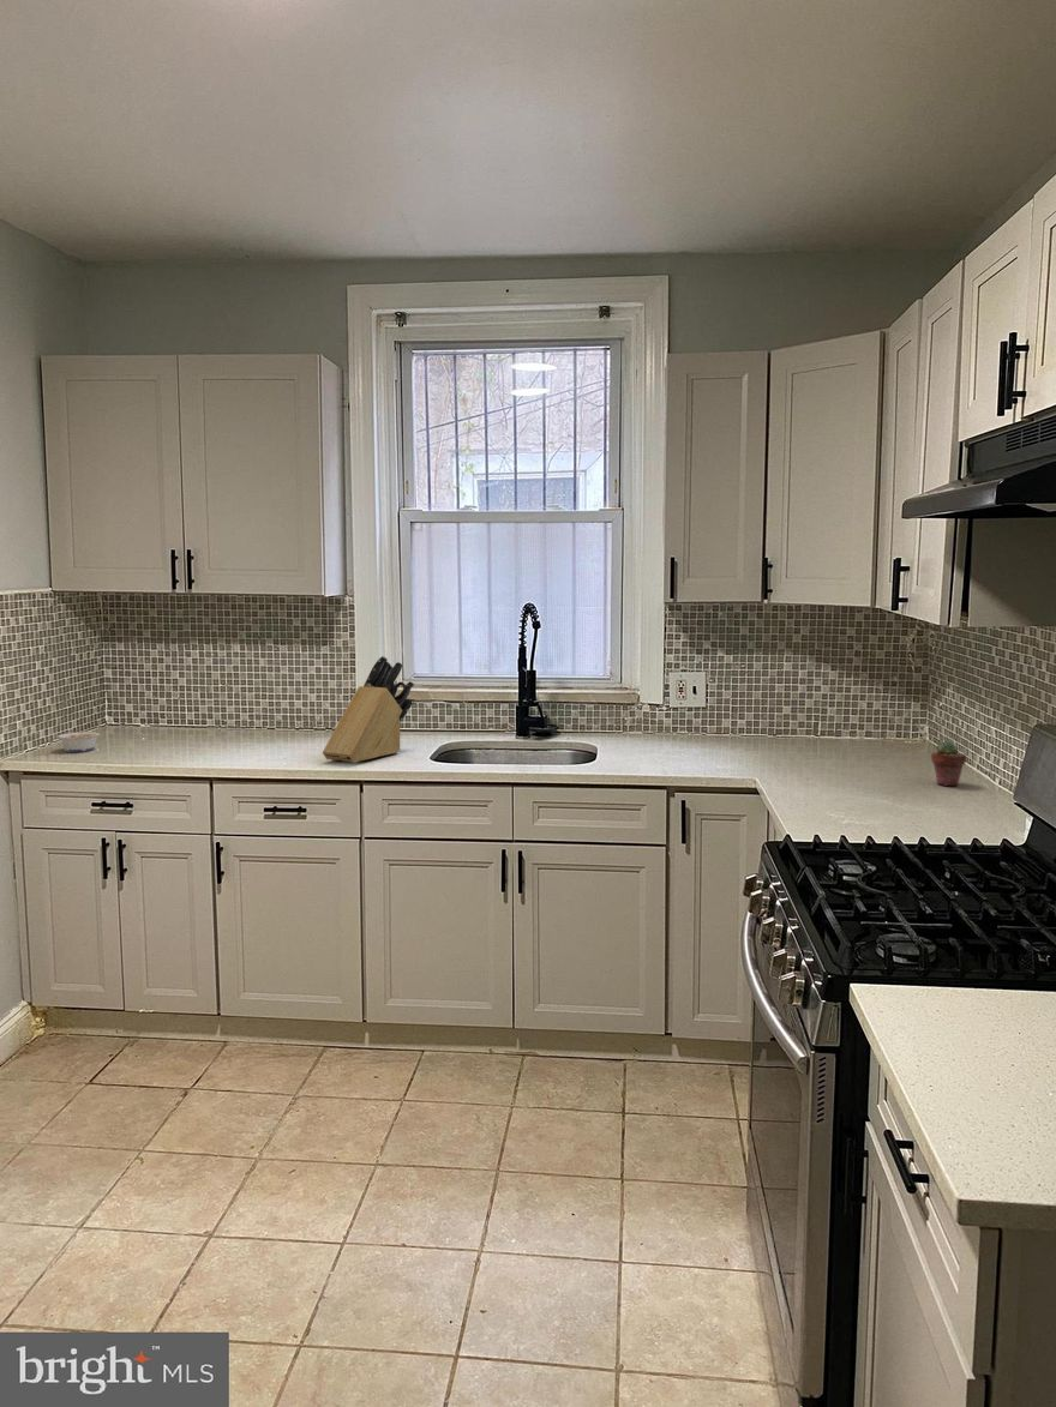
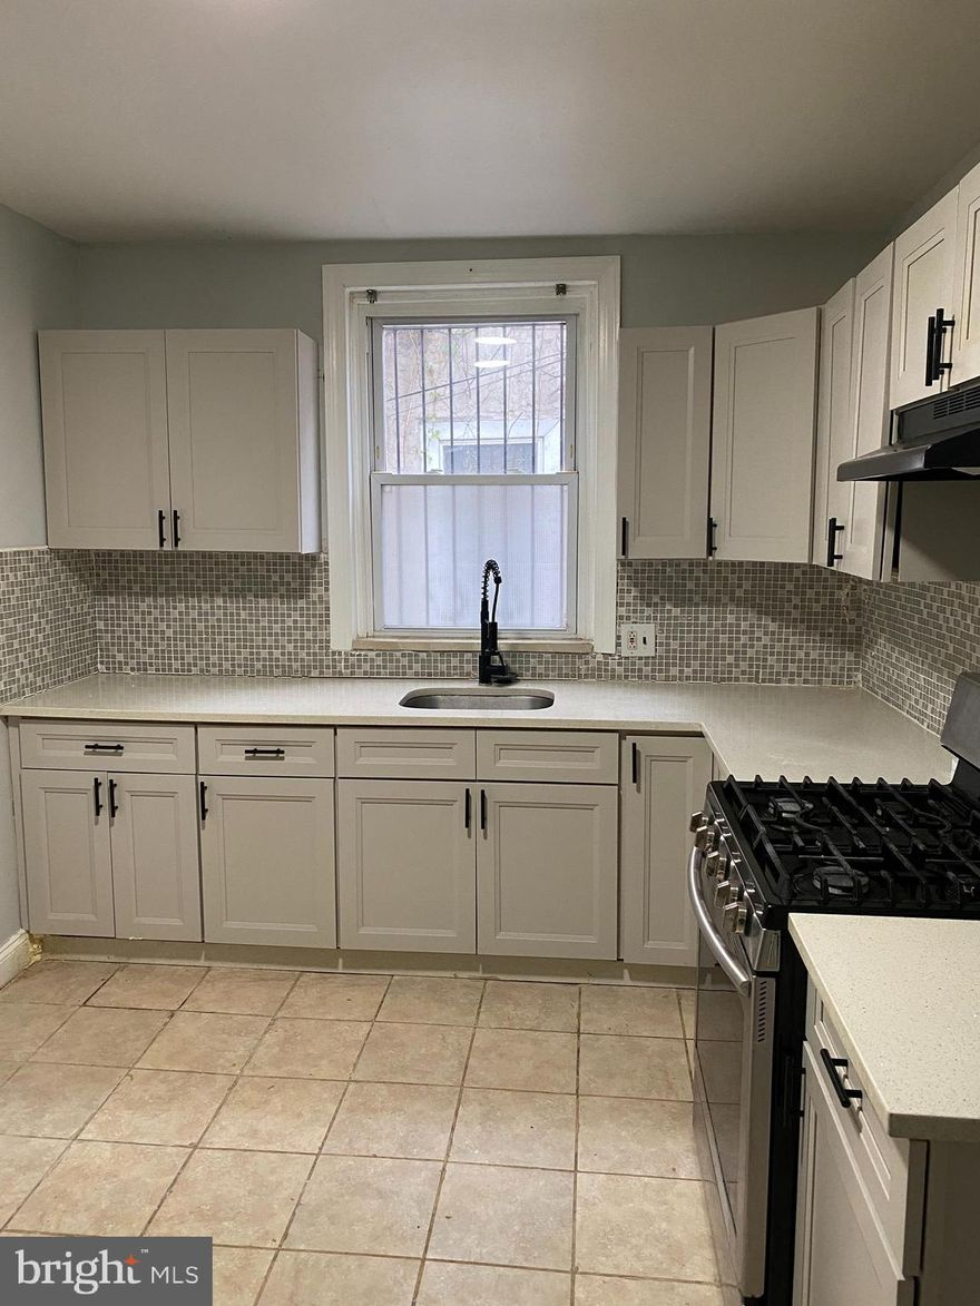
- knife block [322,655,415,764]
- legume [52,730,101,753]
- potted succulent [930,740,967,787]
